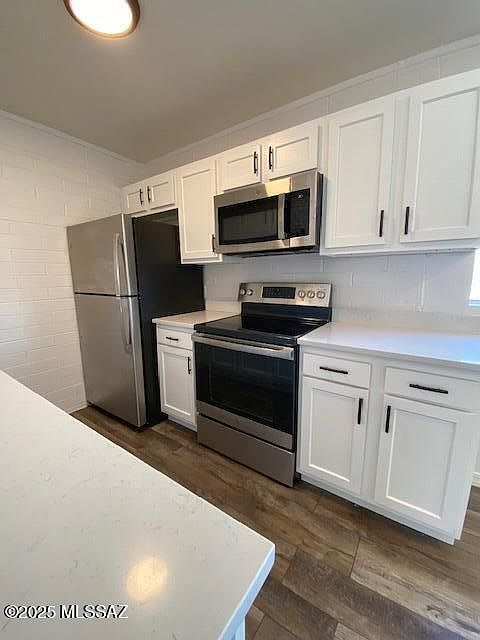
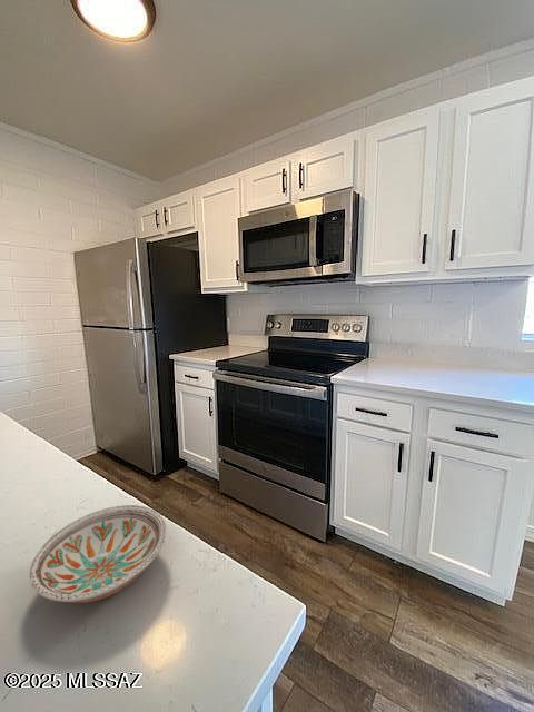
+ bowl [29,504,167,604]
